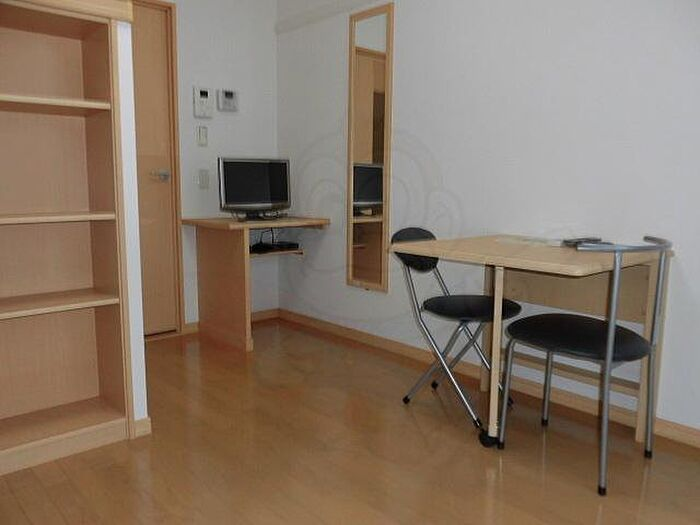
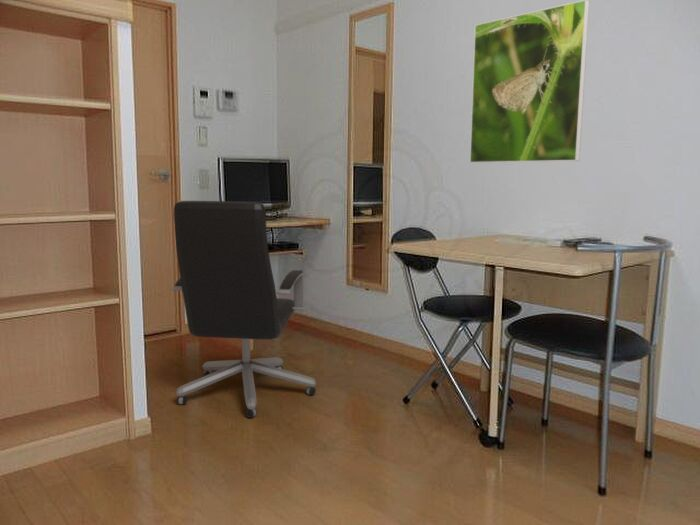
+ office chair [171,200,317,419]
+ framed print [469,0,590,164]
